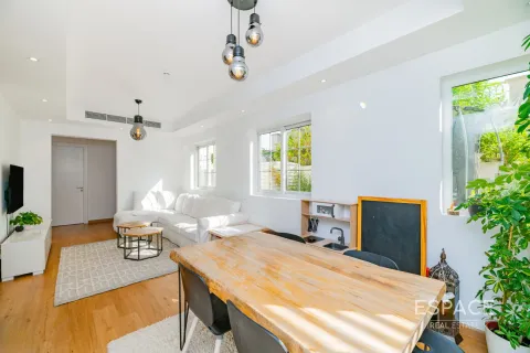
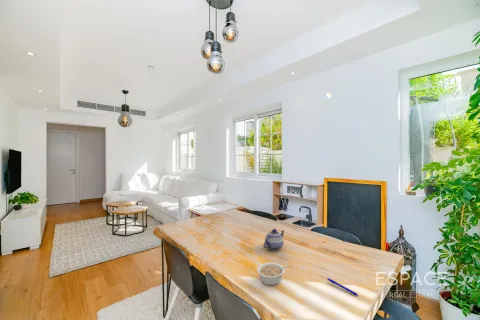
+ teapot [262,228,286,251]
+ pen [326,277,360,297]
+ legume [256,262,290,286]
